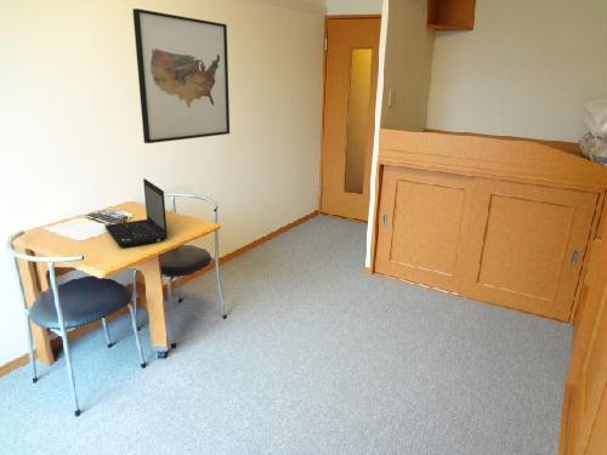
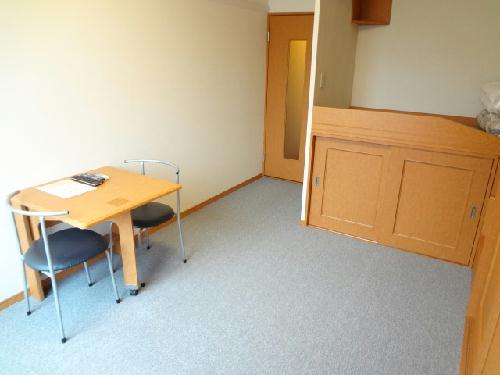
- wall art [131,7,231,144]
- laptop [103,177,169,249]
